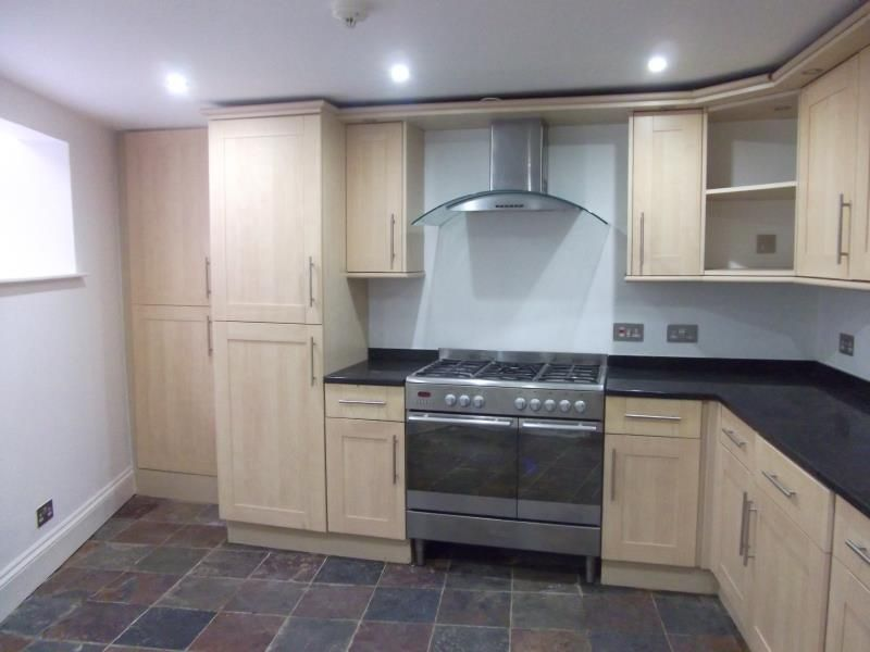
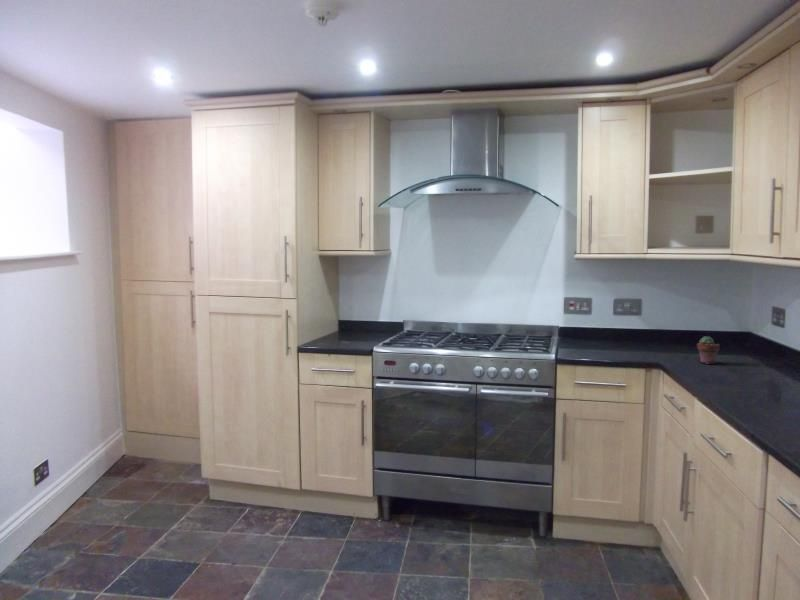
+ potted succulent [696,335,721,365]
